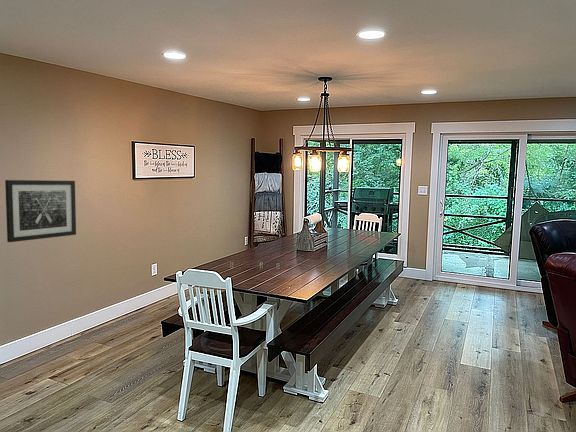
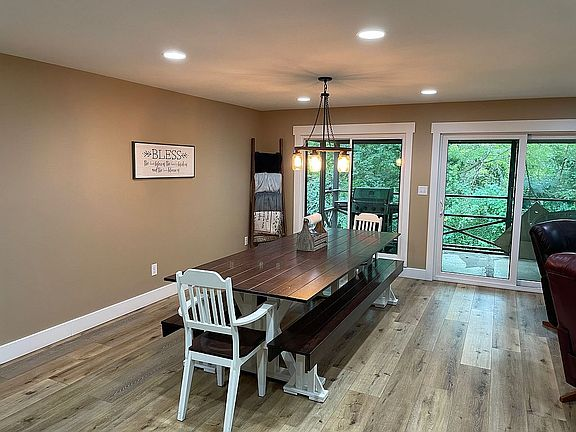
- wall art [4,179,77,243]
